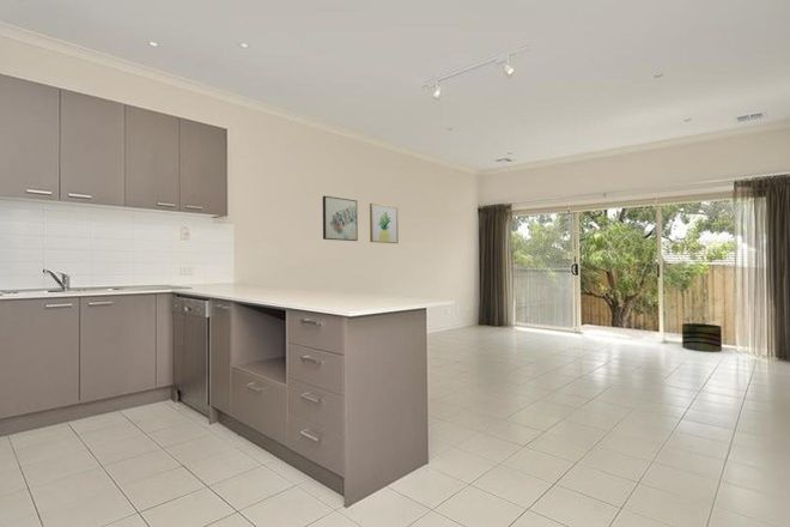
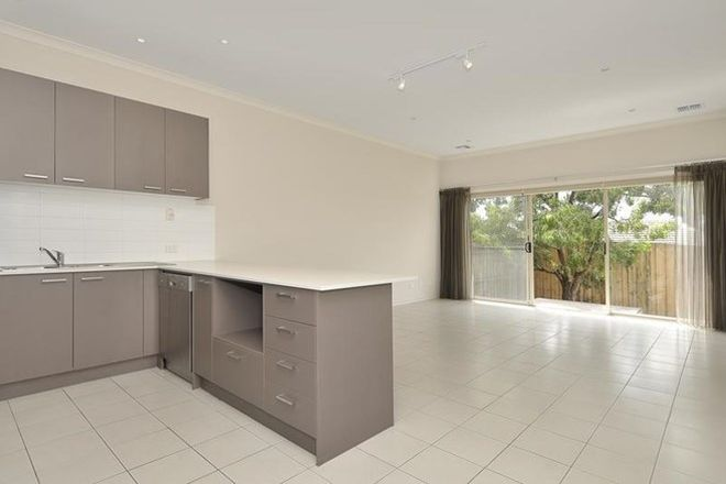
- basket [681,322,723,353]
- wall art [322,195,359,242]
- wall art [369,202,400,244]
